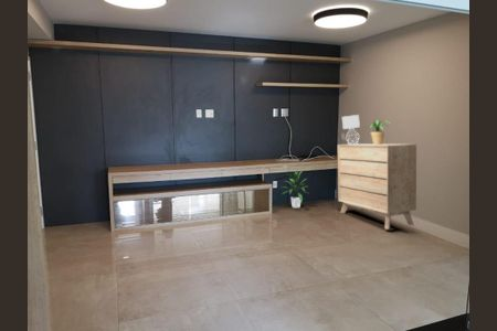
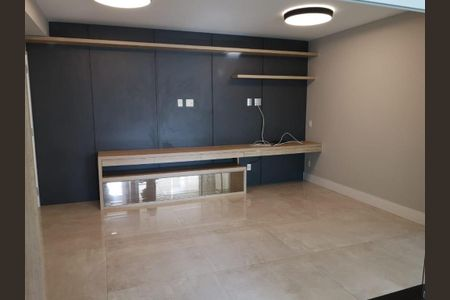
- indoor plant [282,170,309,210]
- dresser [337,142,417,231]
- potted plant [363,119,392,145]
- table lamp [341,114,361,145]
